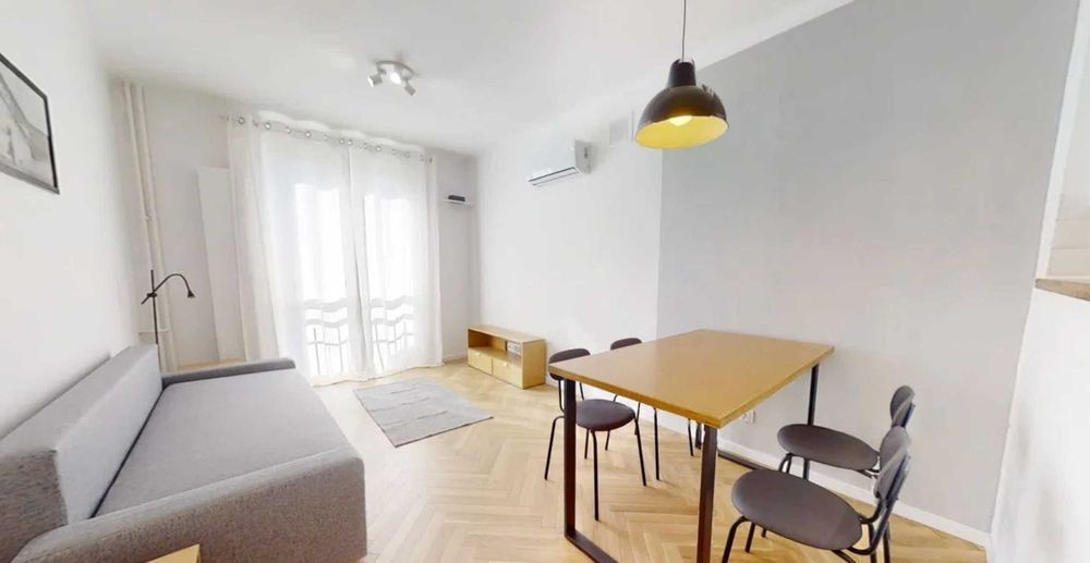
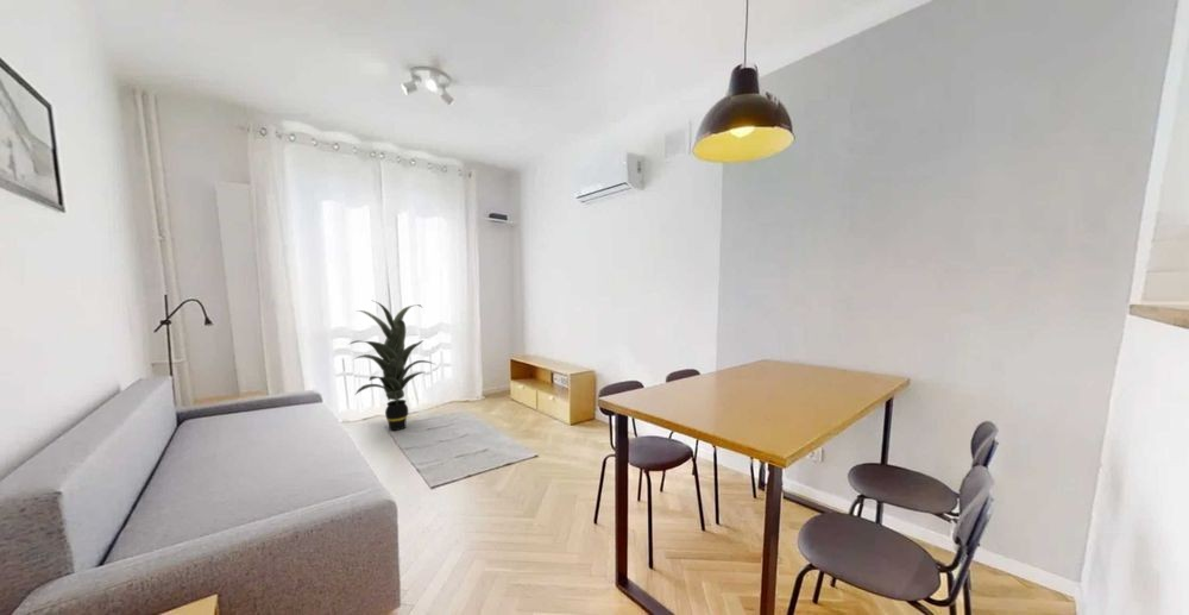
+ indoor plant [348,300,435,432]
